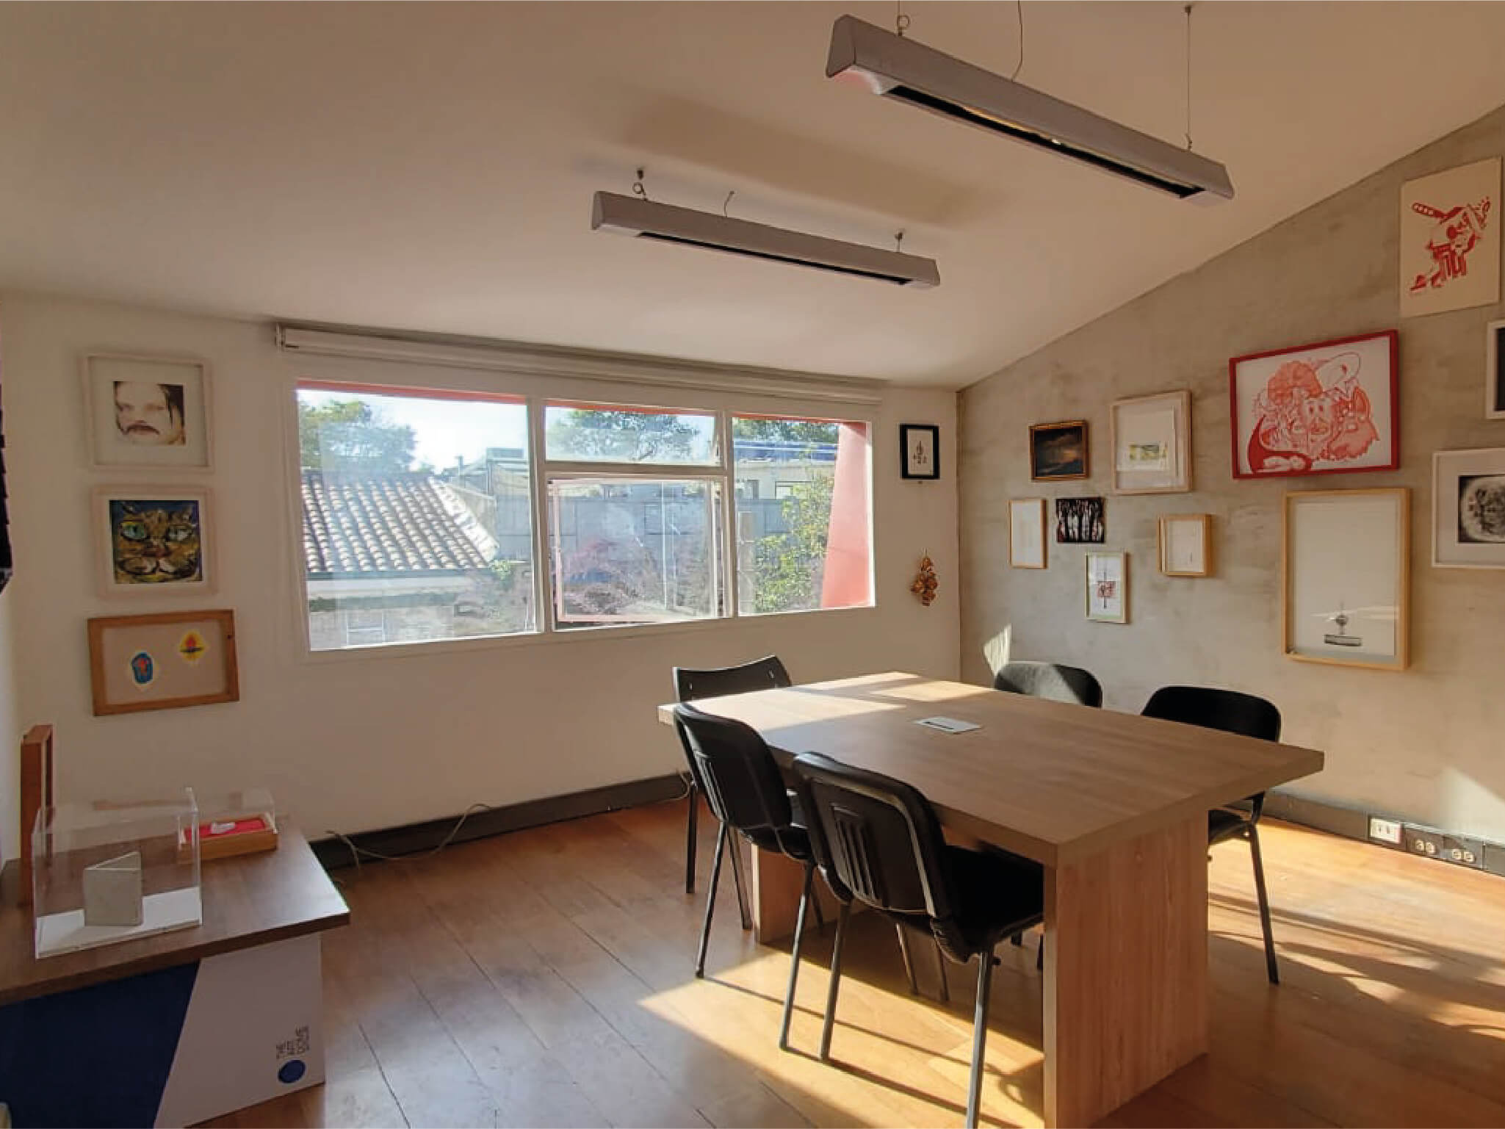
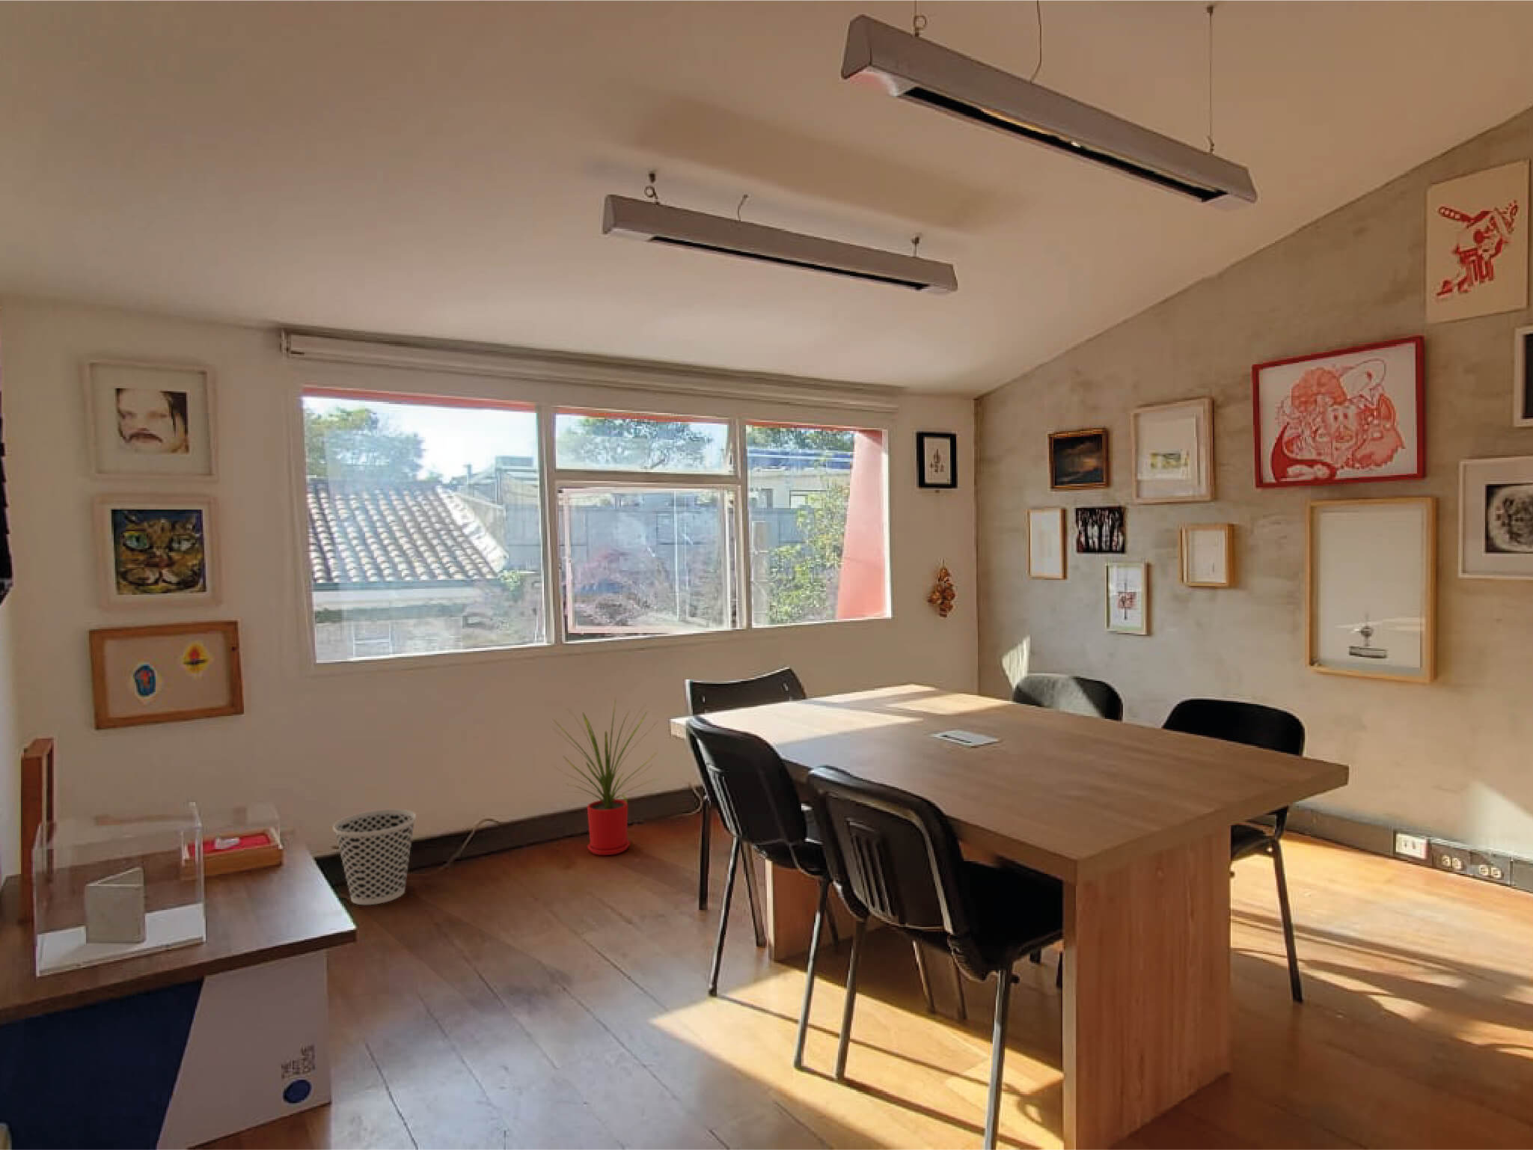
+ wastebasket [332,809,417,905]
+ house plant [551,697,661,856]
